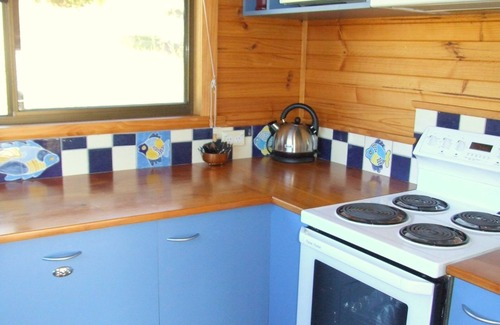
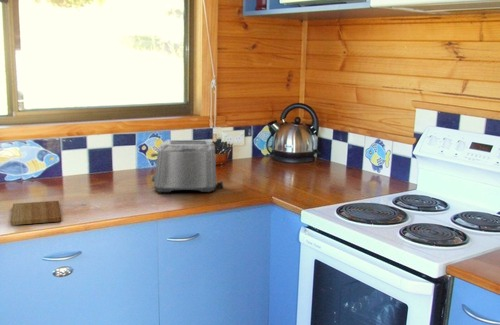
+ toaster [150,139,226,193]
+ cutting board [10,200,62,226]
